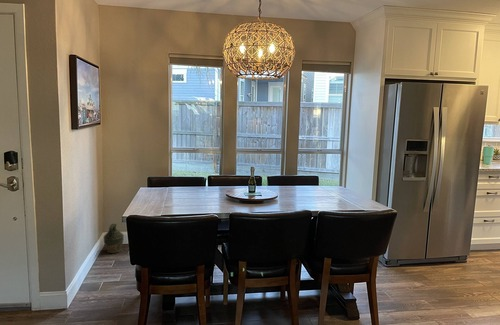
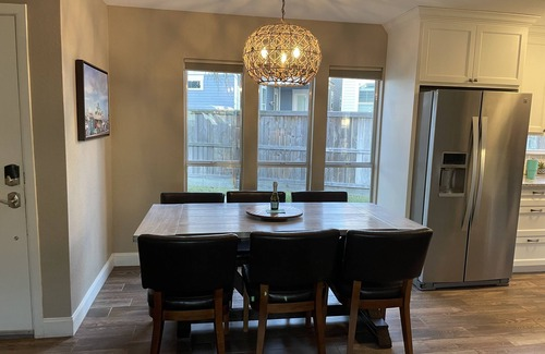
- ceramic jug [103,223,125,254]
